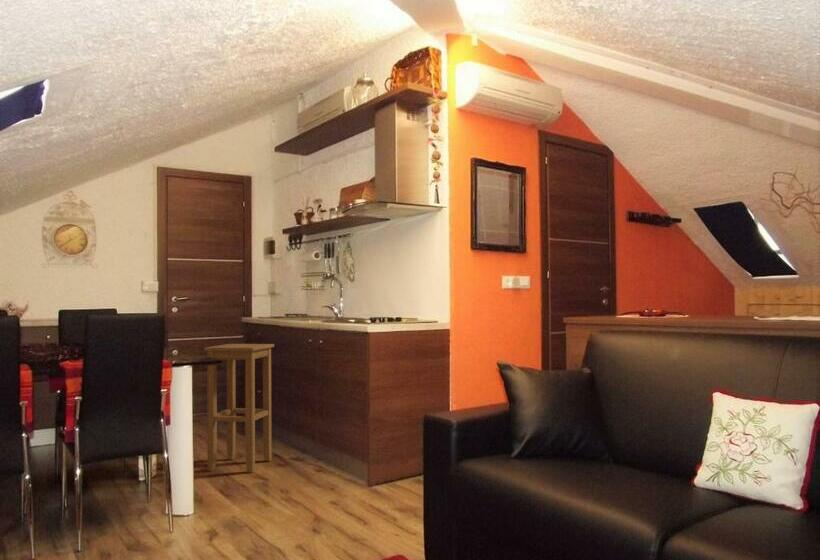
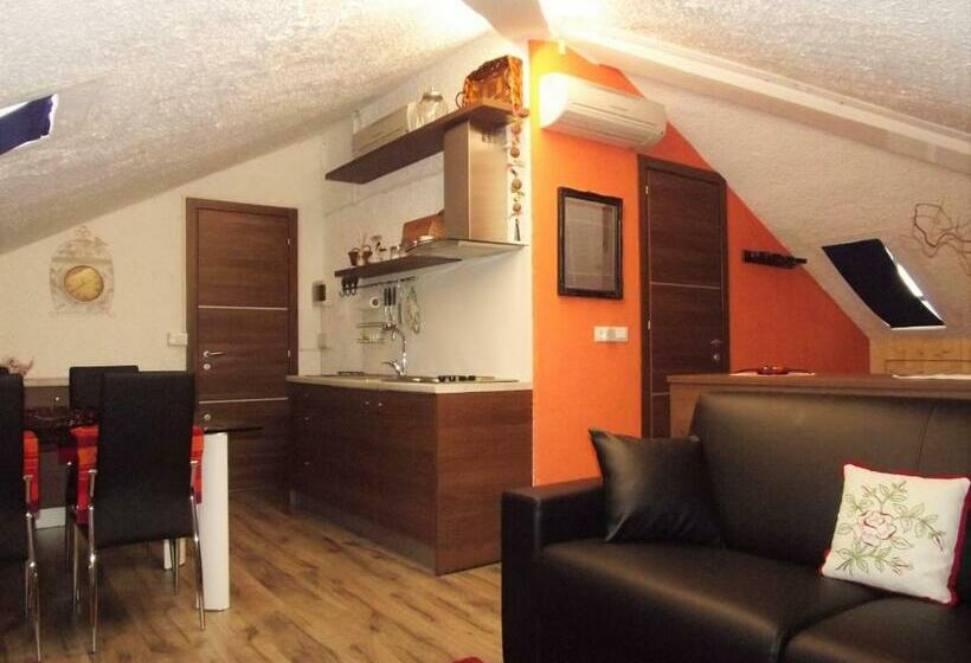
- stool [203,343,275,474]
